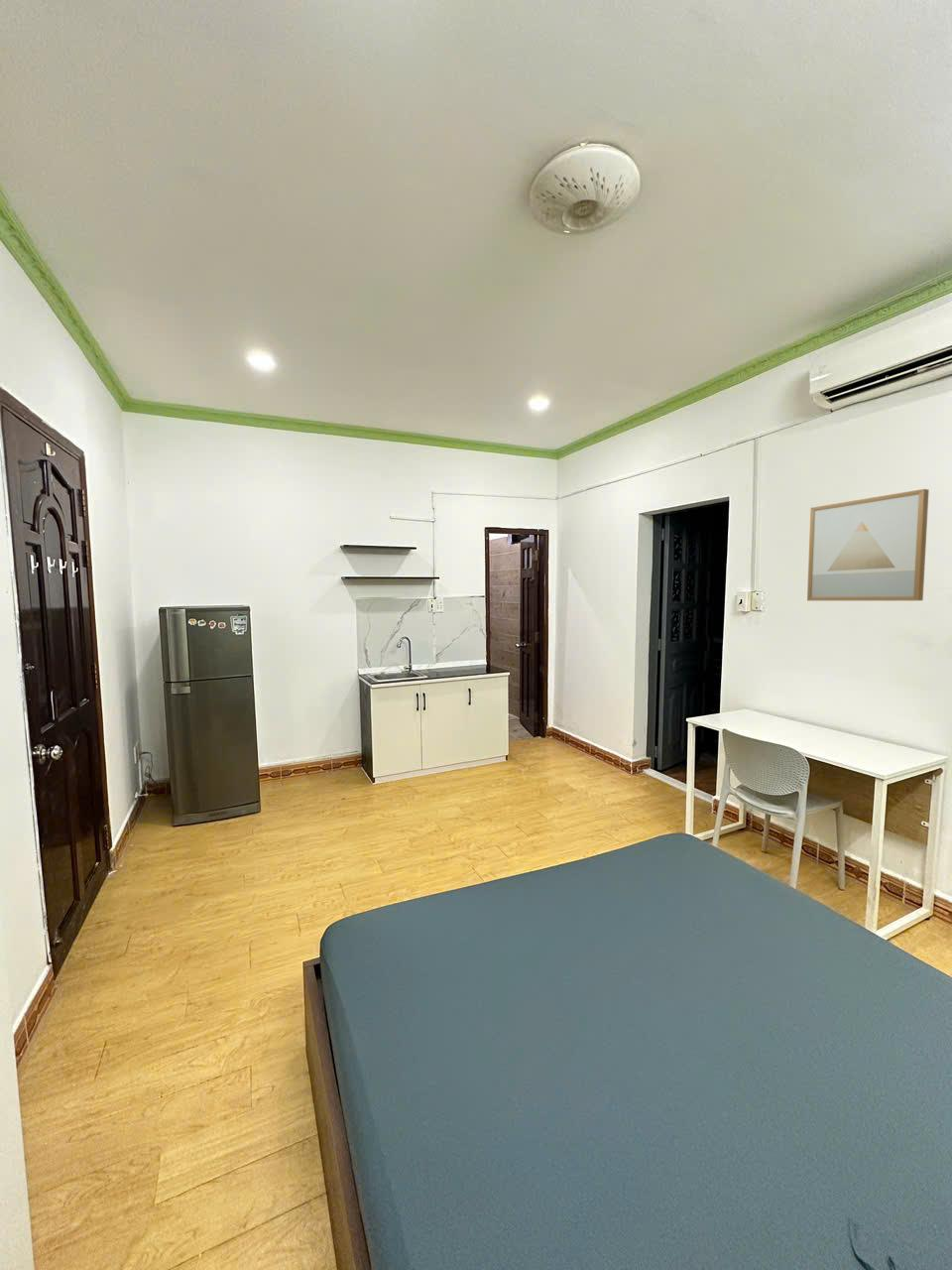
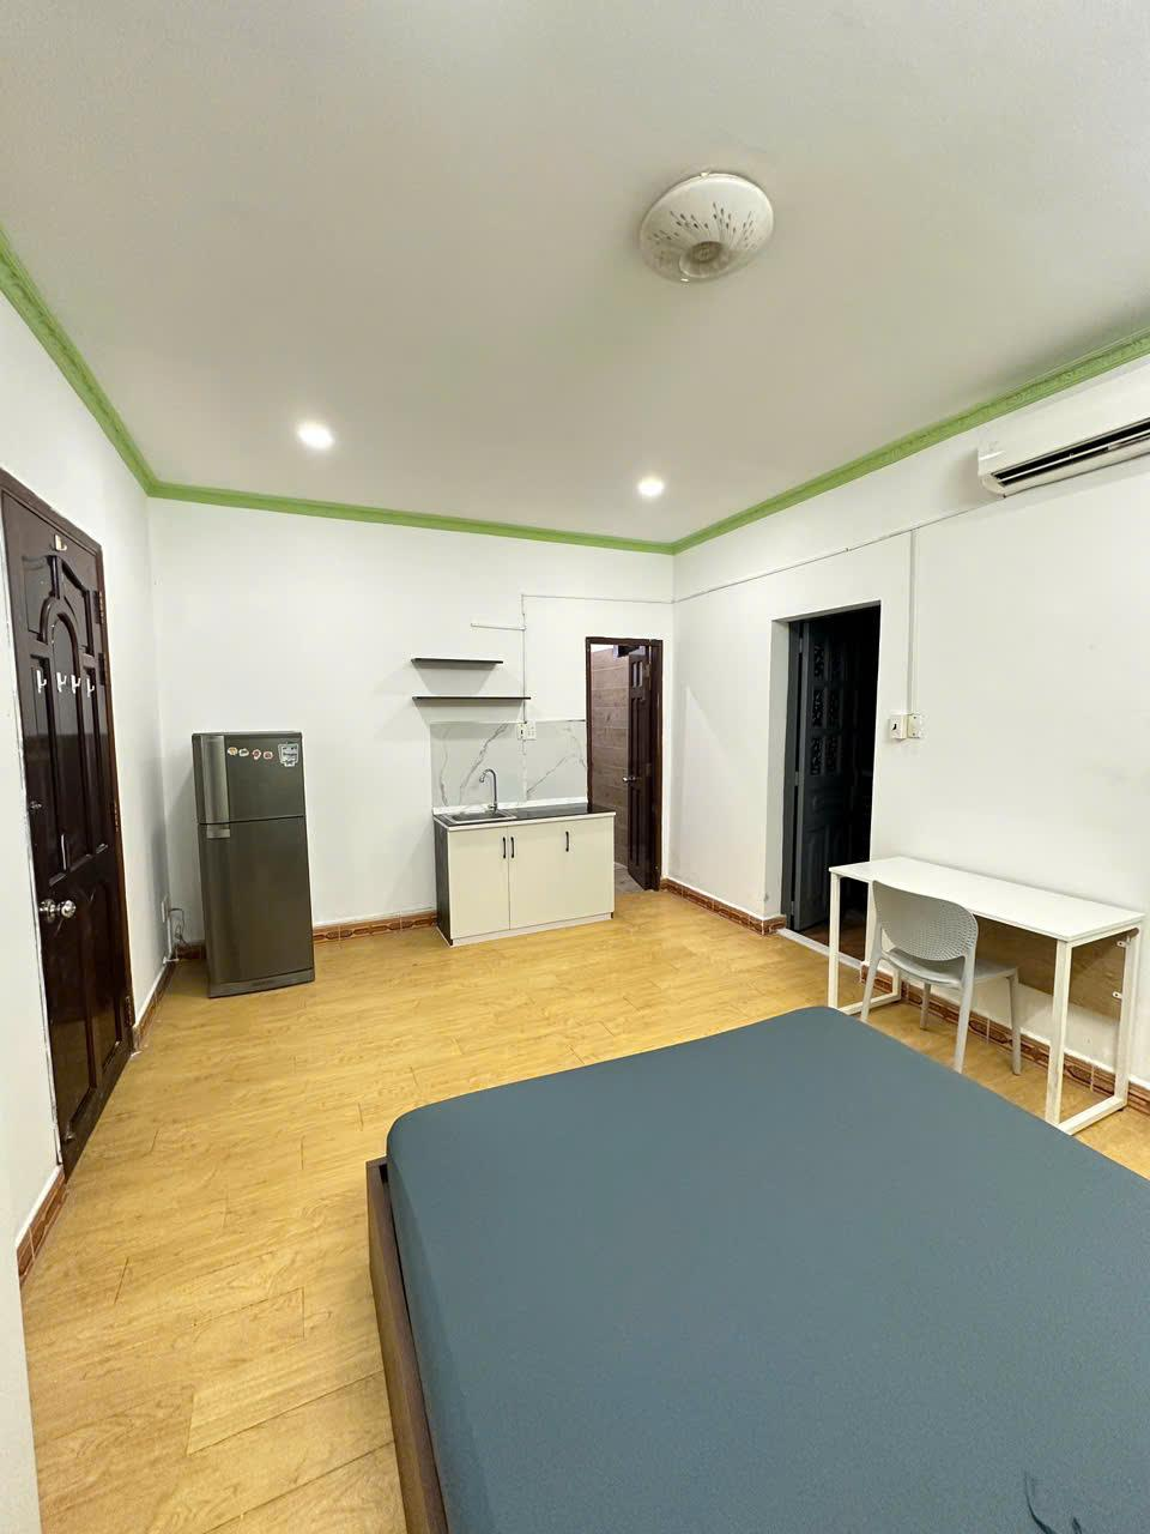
- wall art [806,488,930,601]
